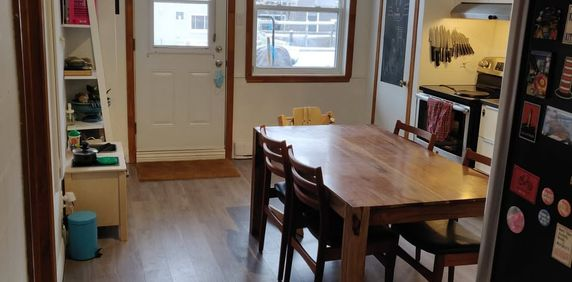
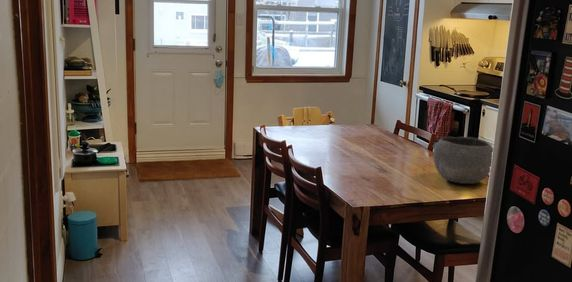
+ bowl [431,136,494,185]
